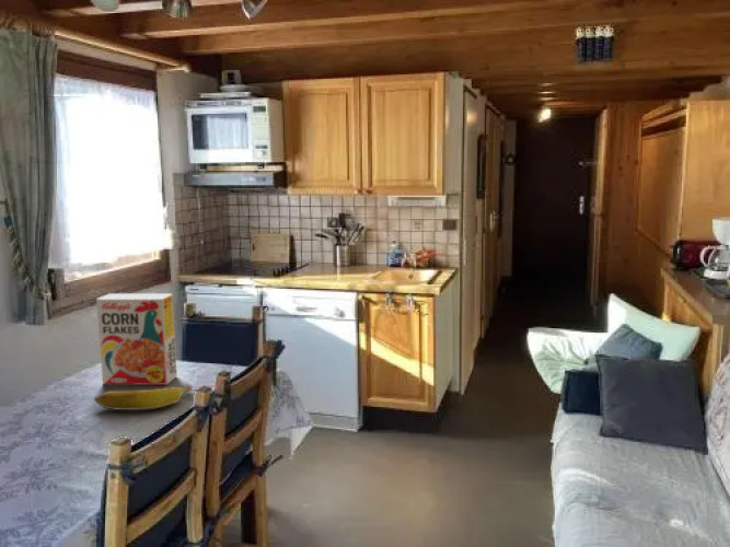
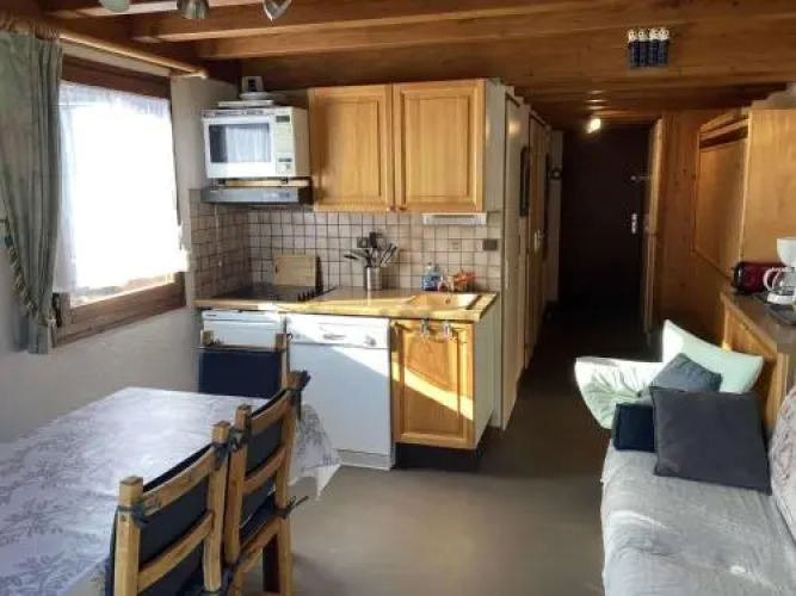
- banana [93,384,193,411]
- cereal box [95,292,178,386]
